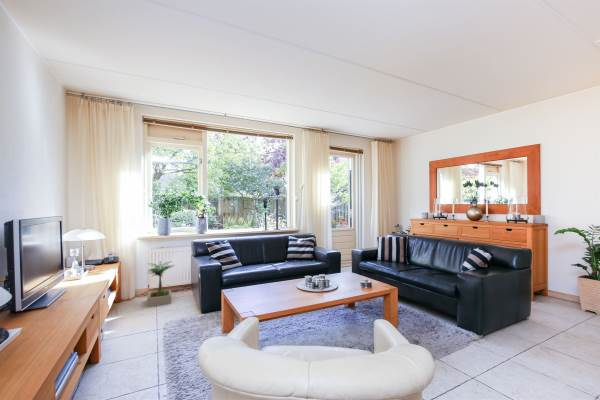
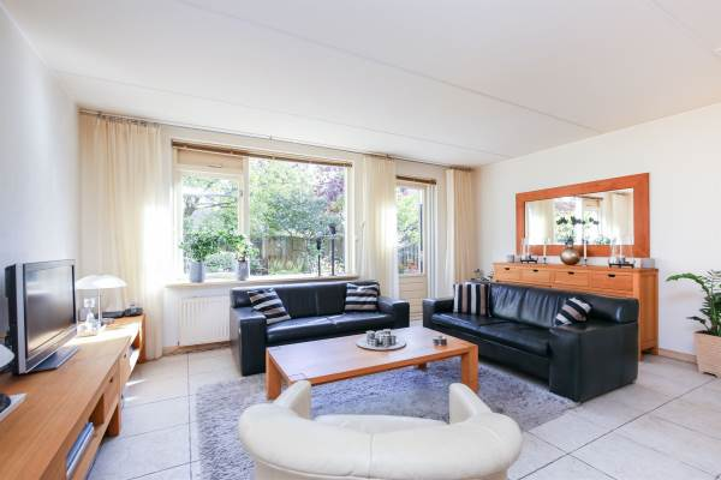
- potted plant [146,260,176,308]
